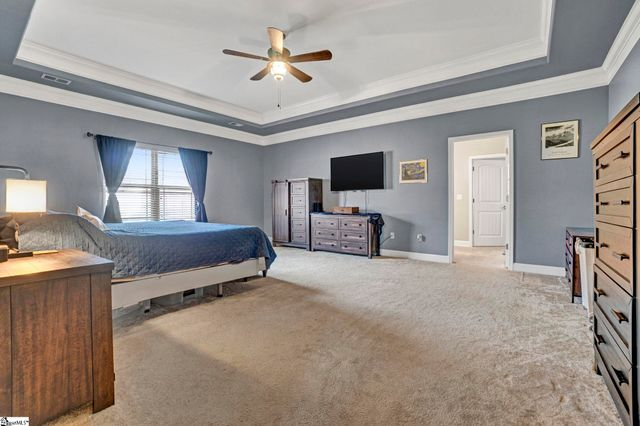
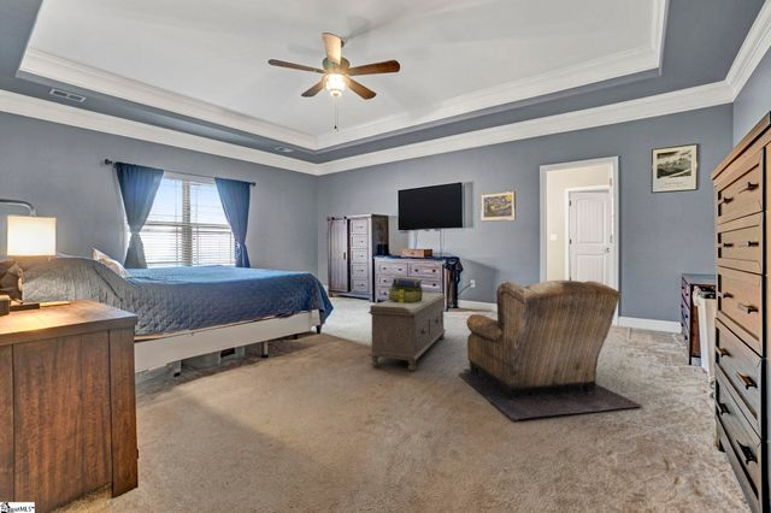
+ stack of books [387,276,424,303]
+ armchair [458,279,643,421]
+ bench [367,291,447,372]
